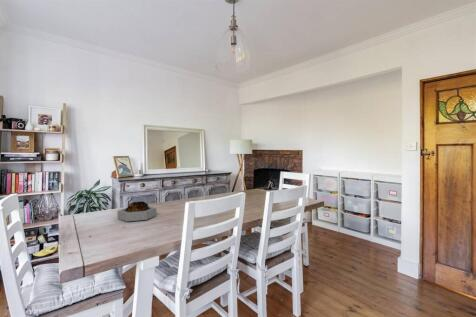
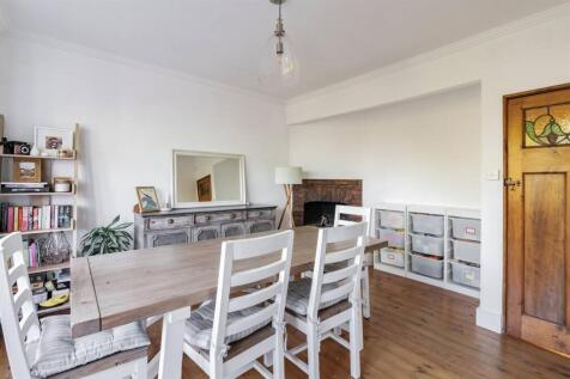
- decorative bowl [116,200,158,222]
